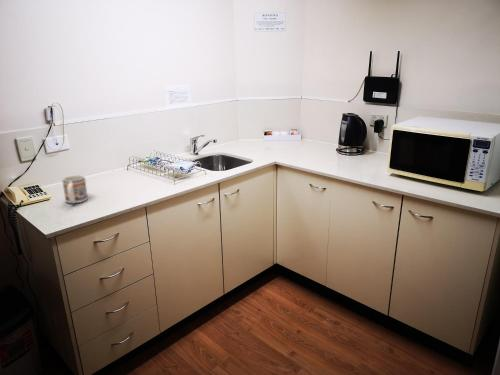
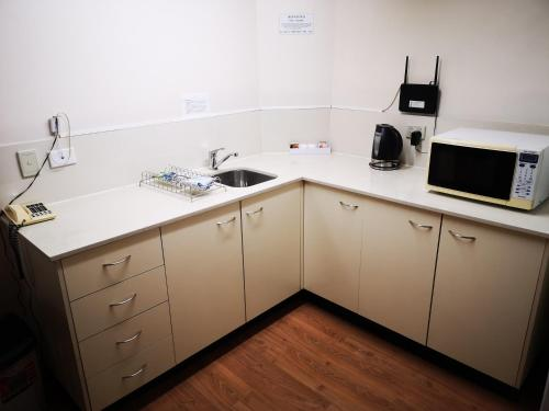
- mug [61,174,89,204]
